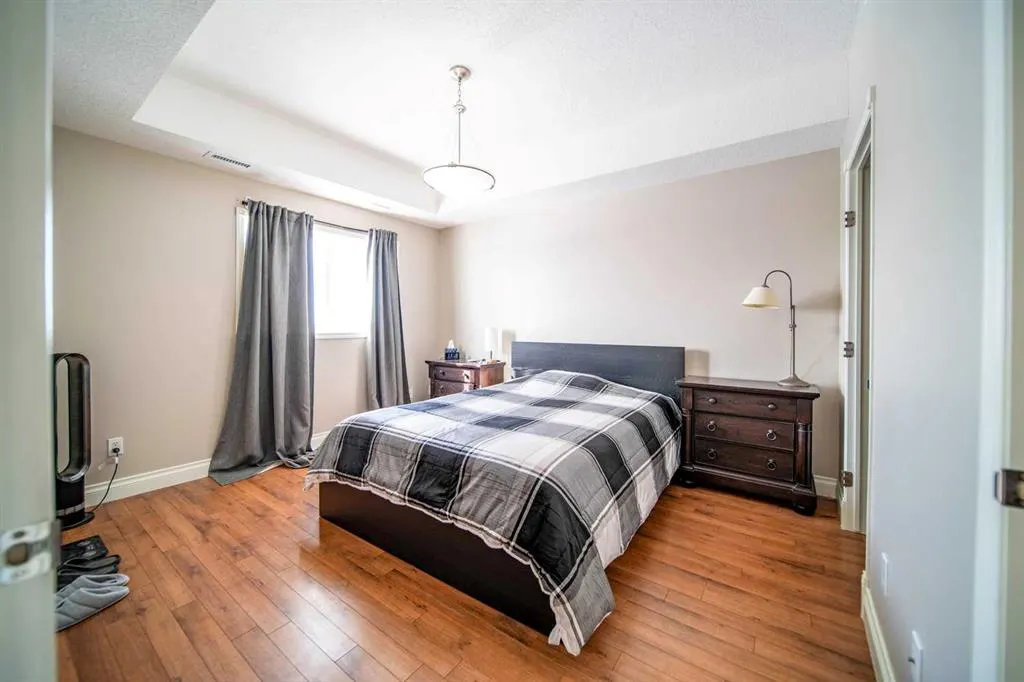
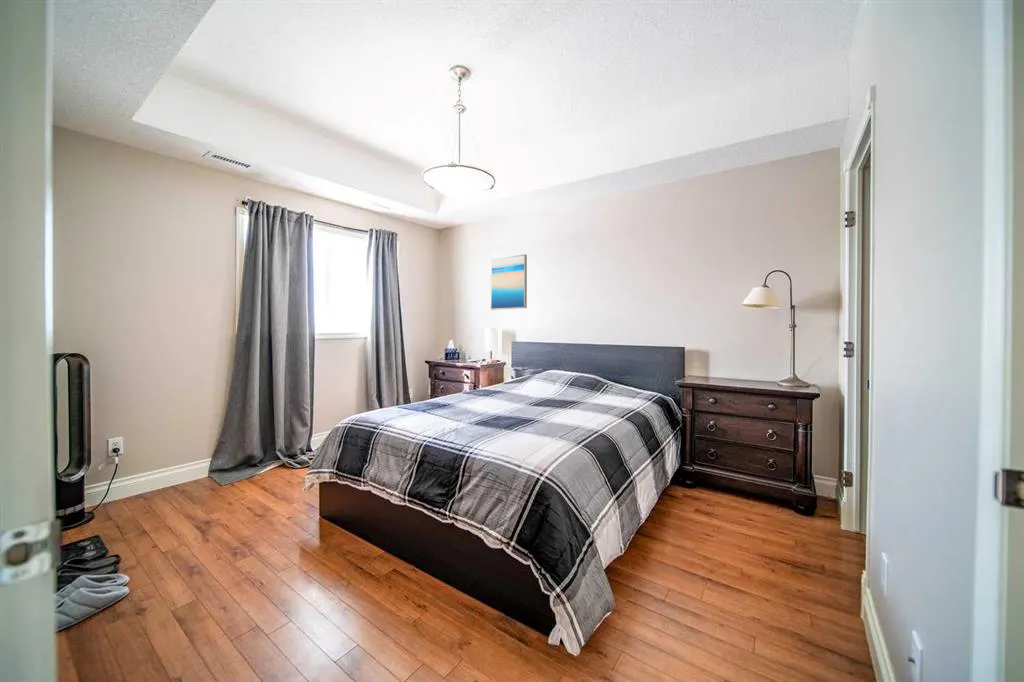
+ wall art [489,253,528,311]
